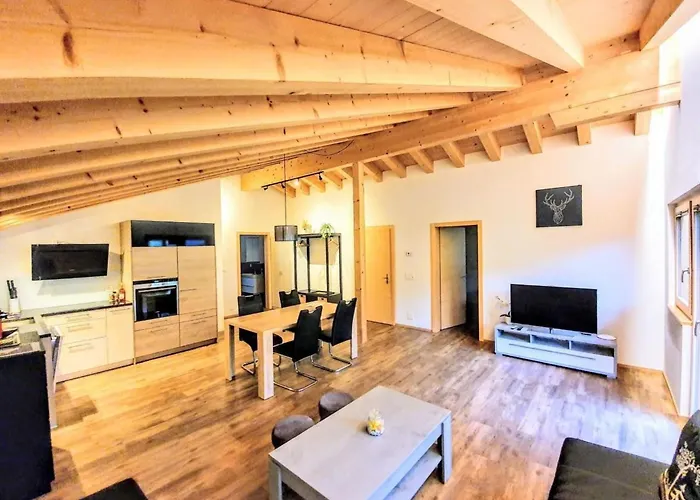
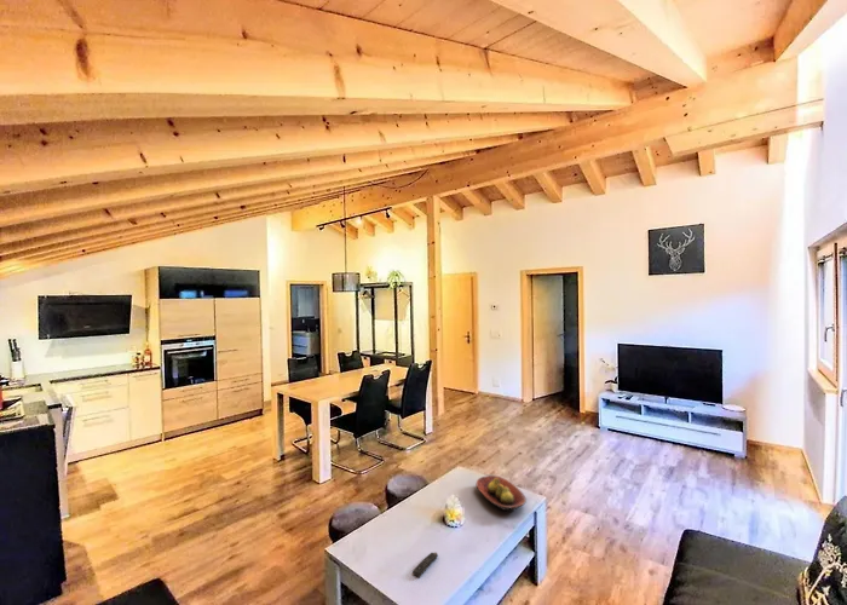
+ fruit bowl [476,474,528,513]
+ remote control [411,552,439,577]
